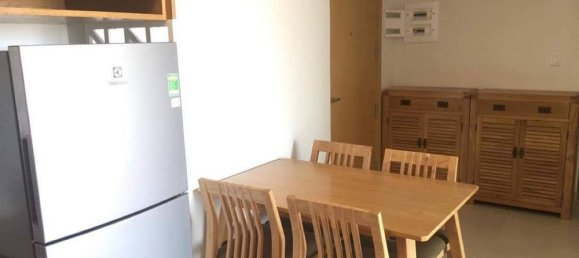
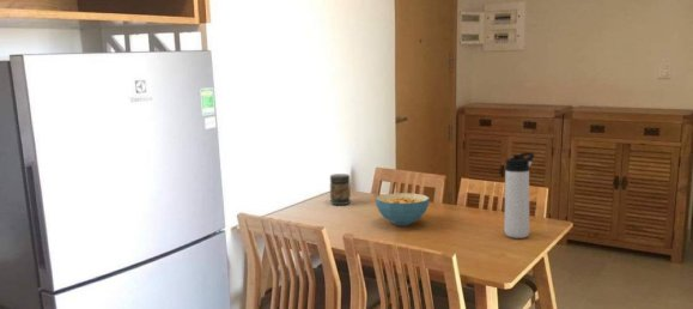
+ thermos bottle [503,151,535,240]
+ jar [329,172,352,206]
+ cereal bowl [375,192,431,226]
